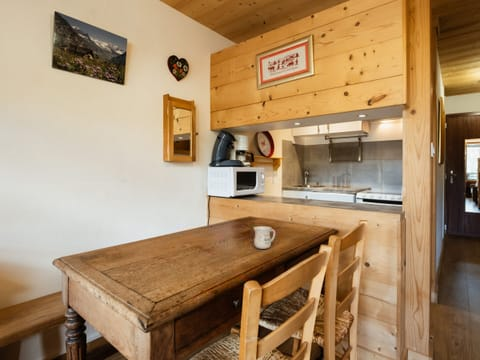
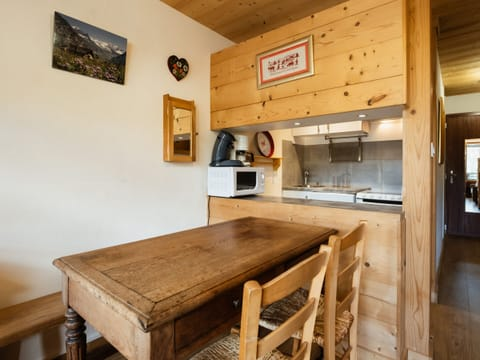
- mug [253,225,276,250]
